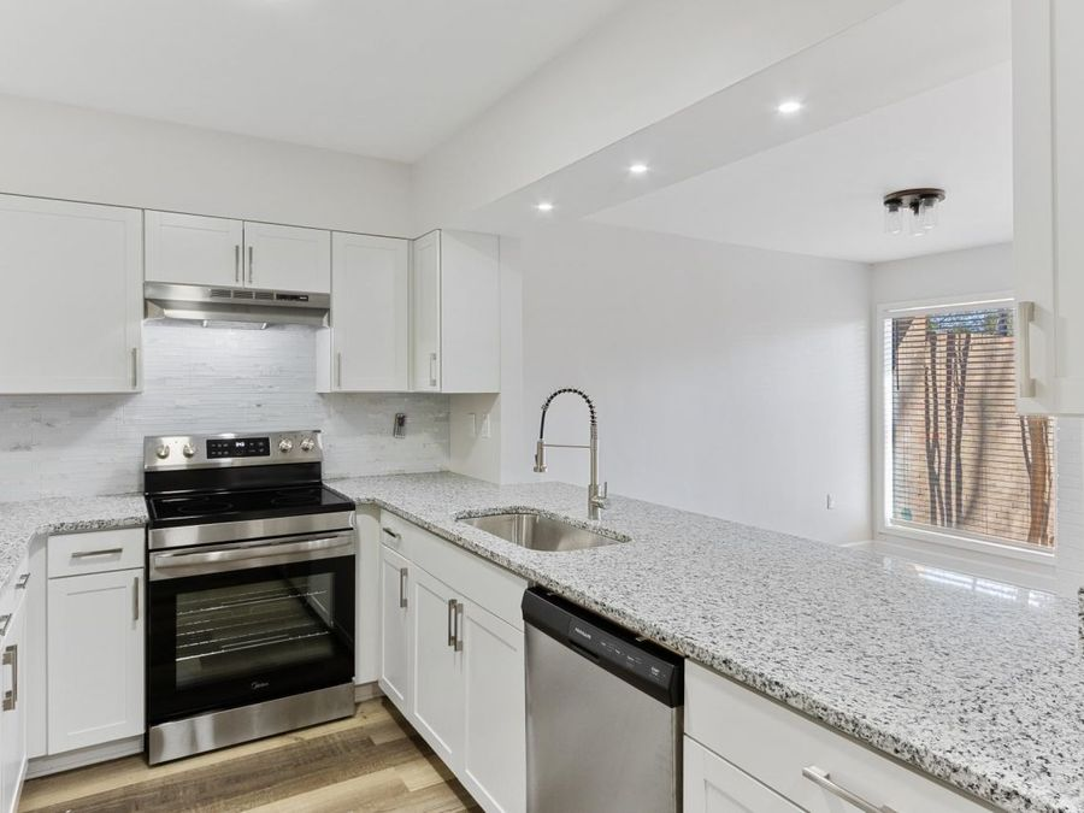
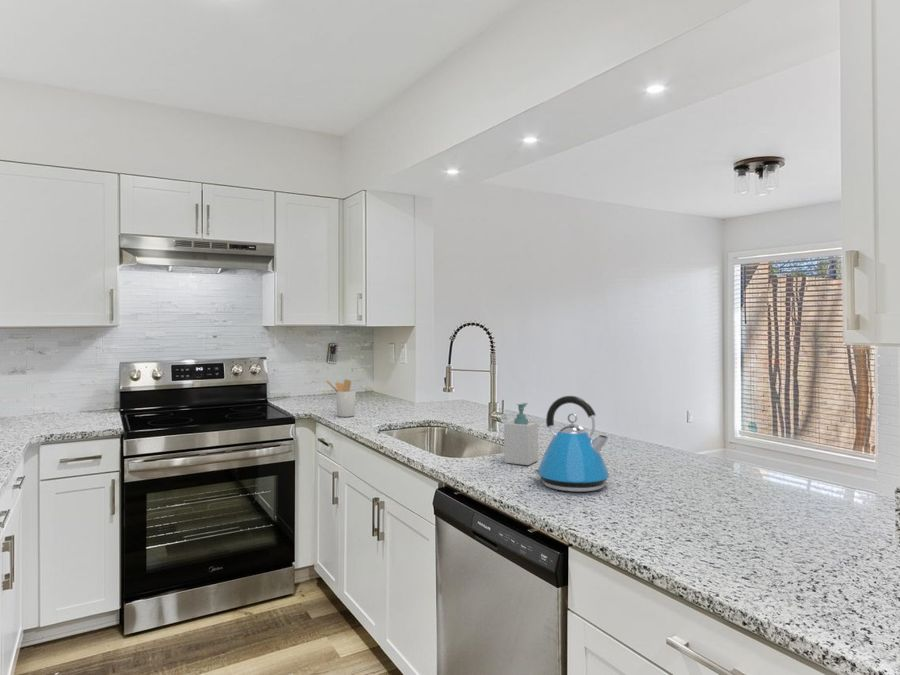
+ utensil holder [325,378,357,418]
+ soap bottle [503,402,539,466]
+ kettle [533,395,610,493]
